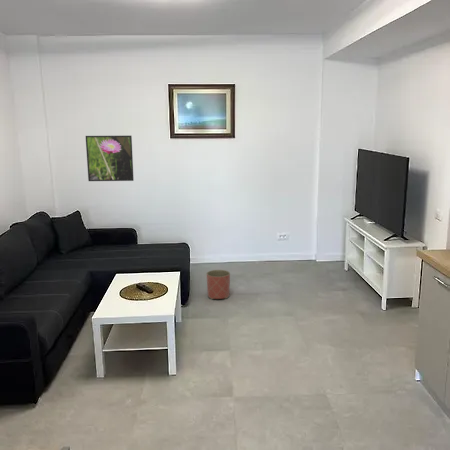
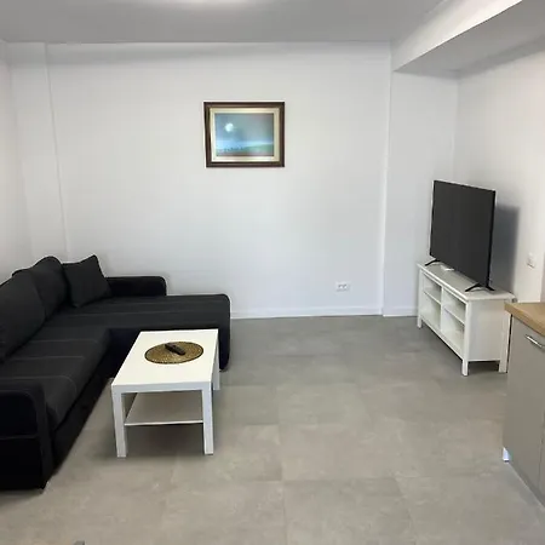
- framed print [85,135,135,182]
- planter [206,269,231,300]
